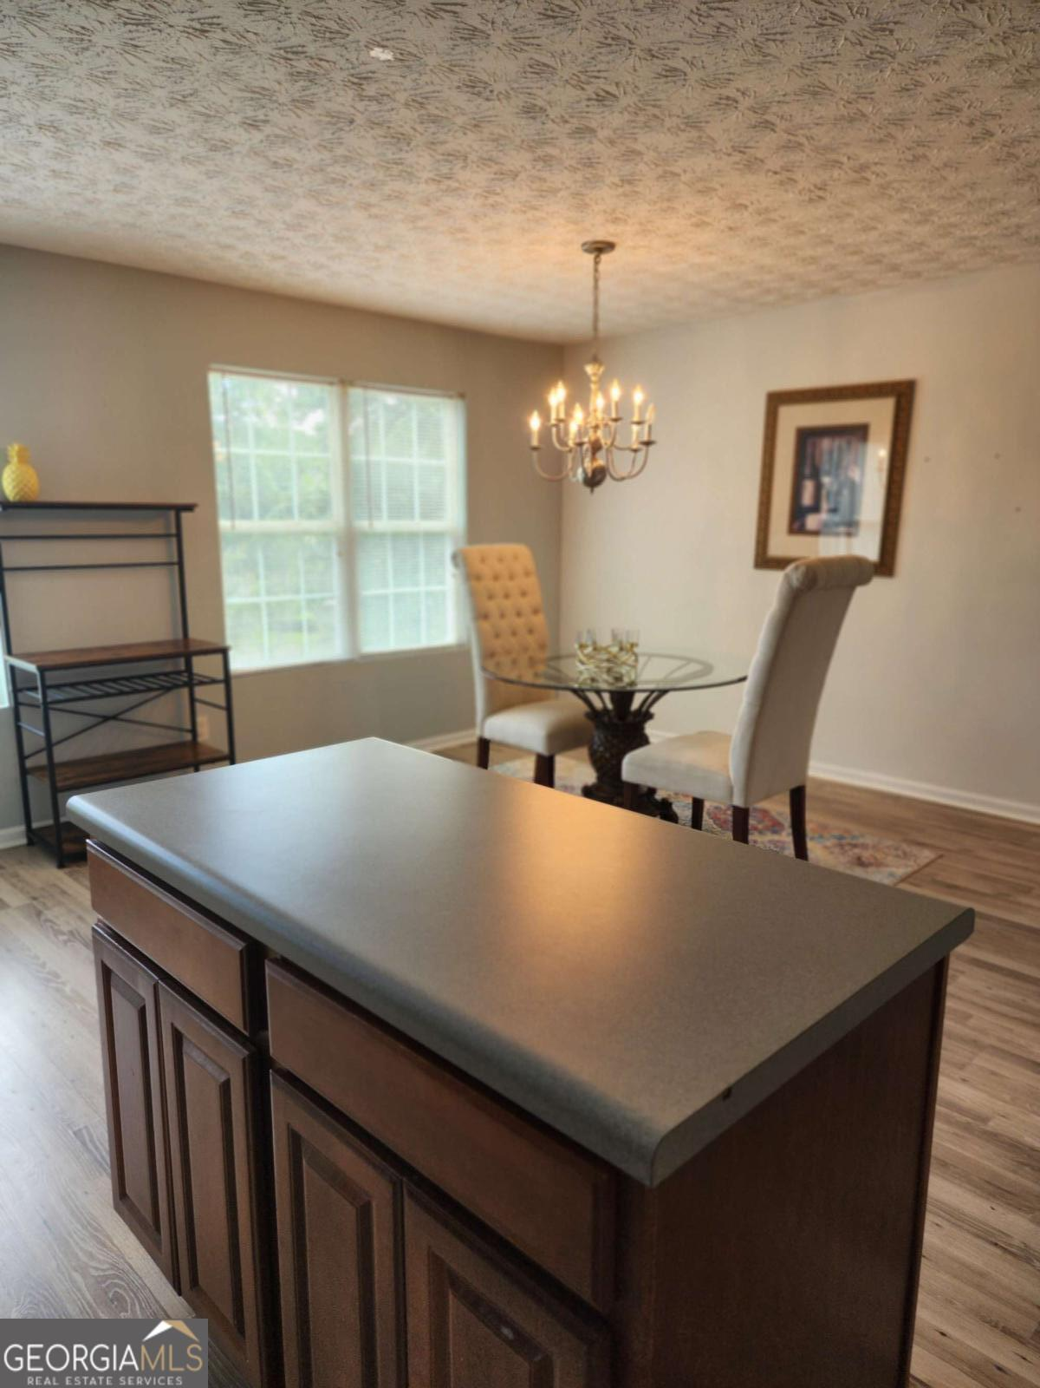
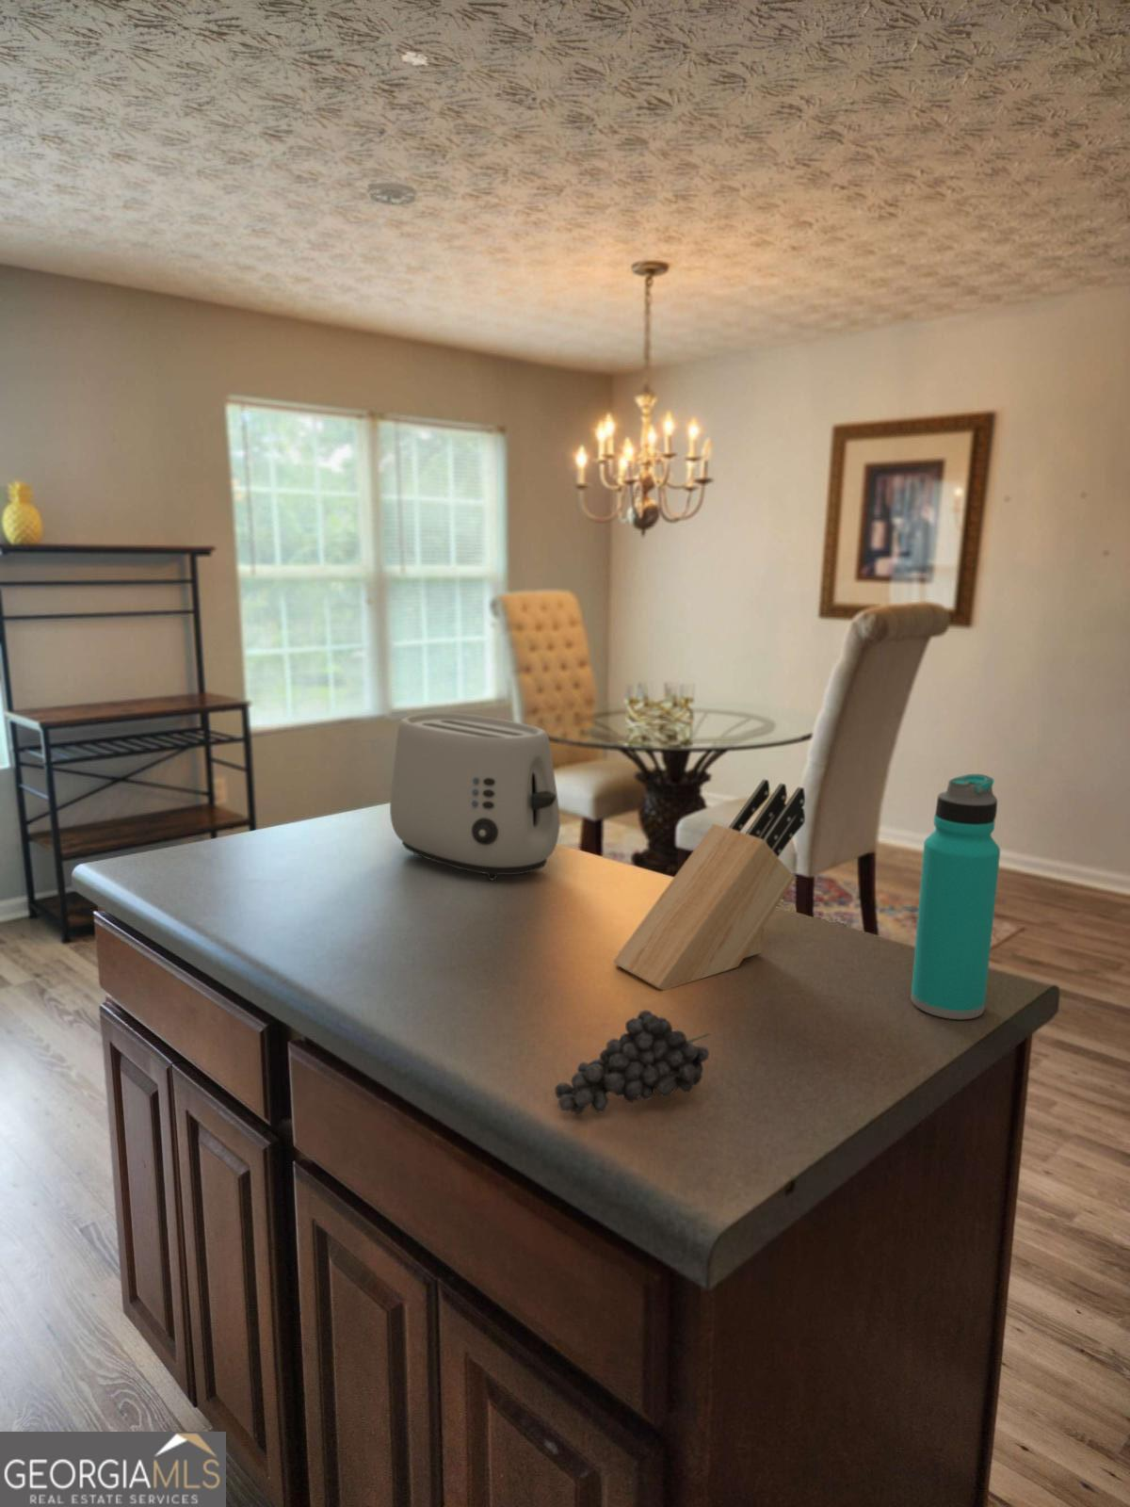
+ water bottle [909,774,1001,1020]
+ smoke detector [366,182,419,206]
+ fruit [553,1009,711,1115]
+ knife block [612,778,806,992]
+ toaster [389,712,561,880]
